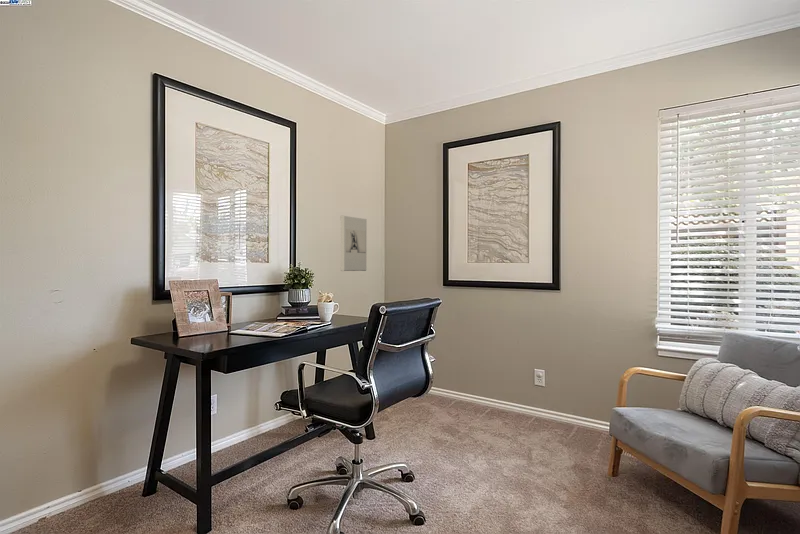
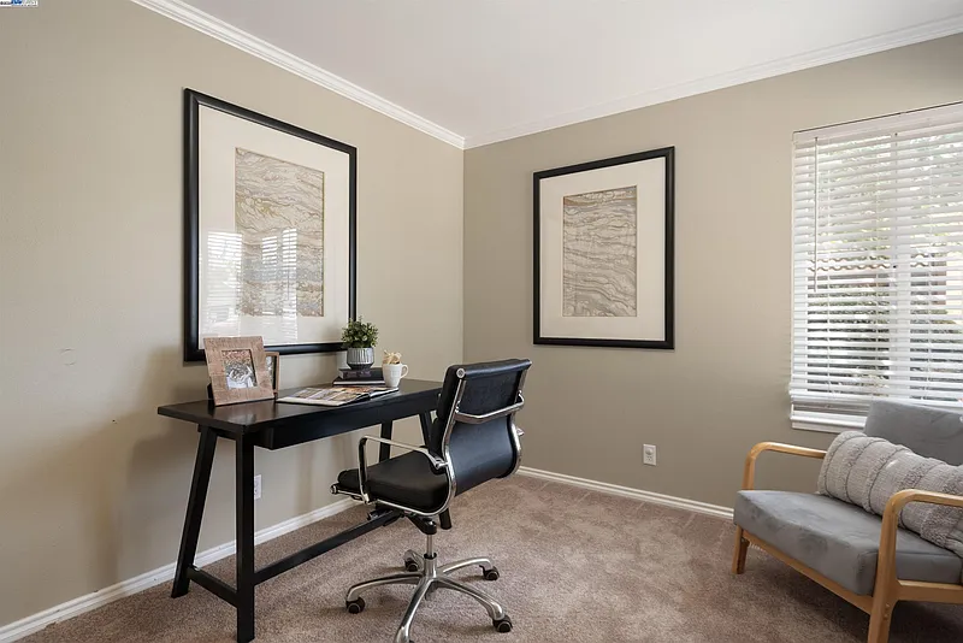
- wall sculpture [339,215,368,272]
